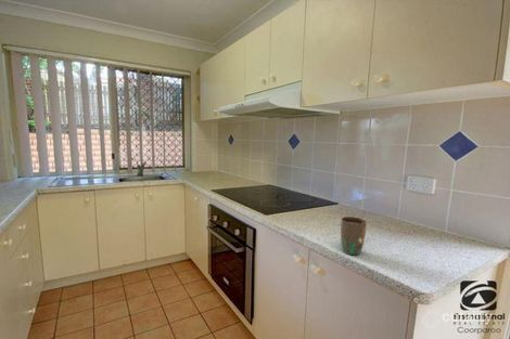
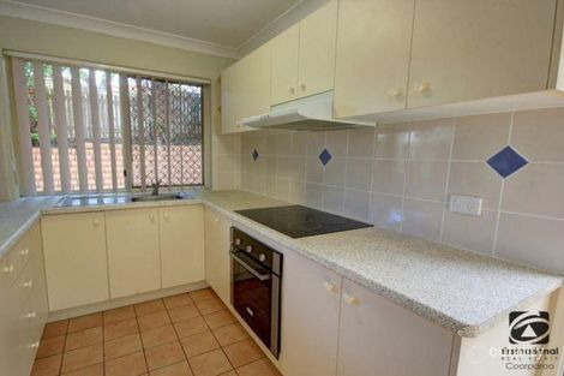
- mug [340,216,368,256]
